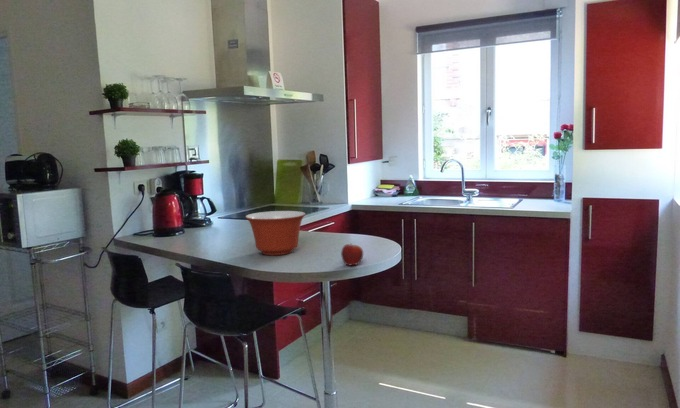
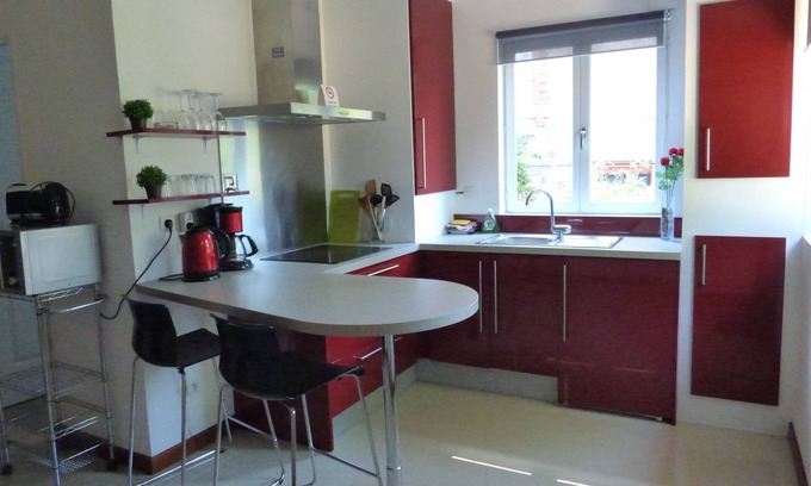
- mixing bowl [245,210,307,256]
- fruit [340,243,364,266]
